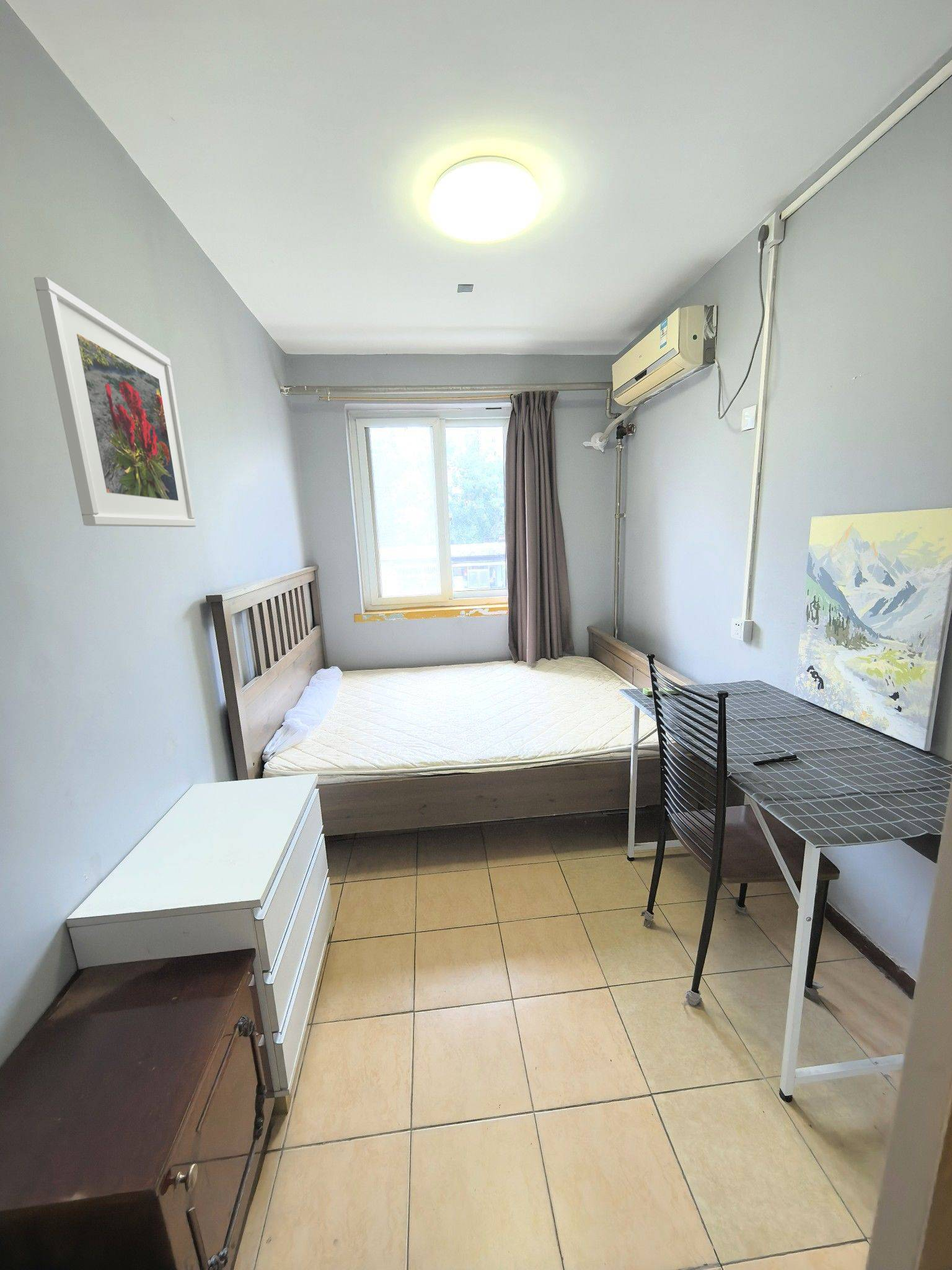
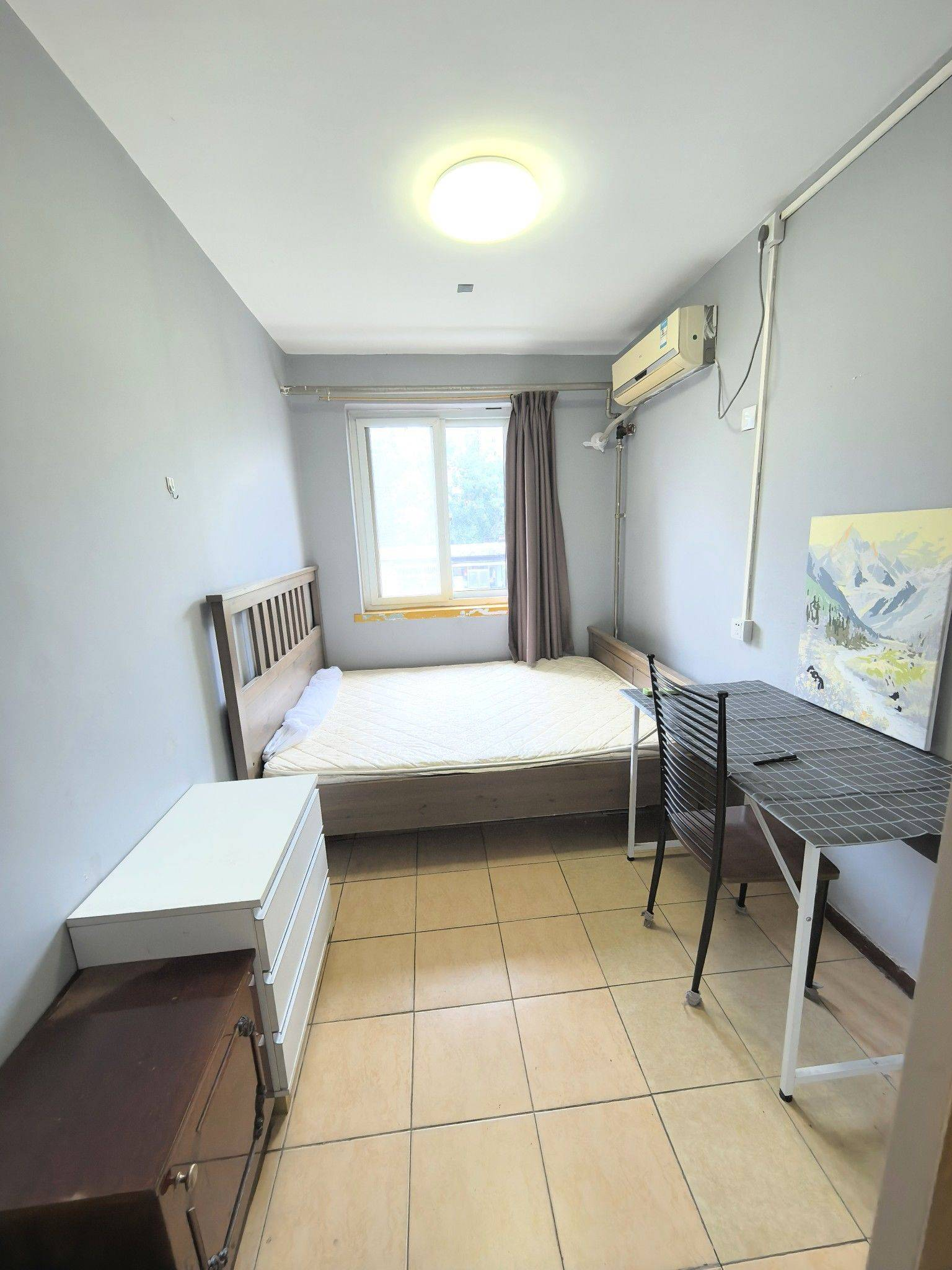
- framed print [33,277,196,528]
